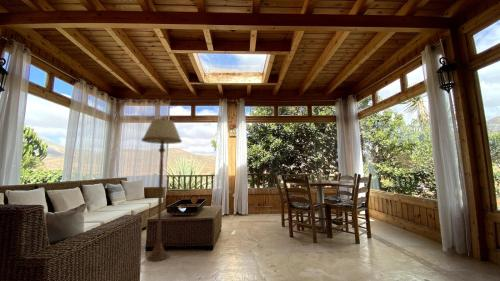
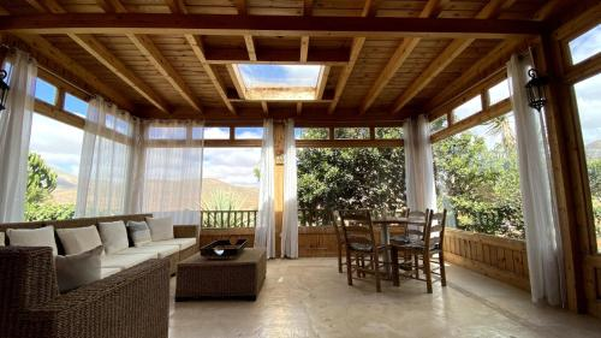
- floor lamp [141,117,183,262]
